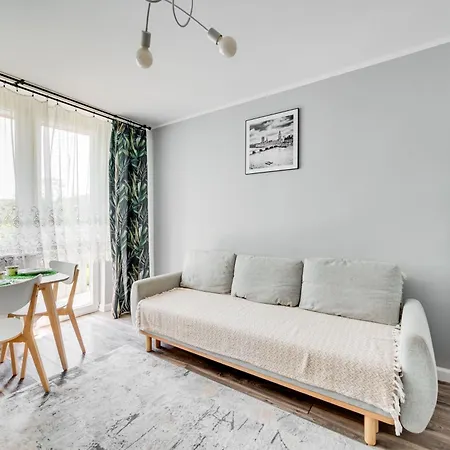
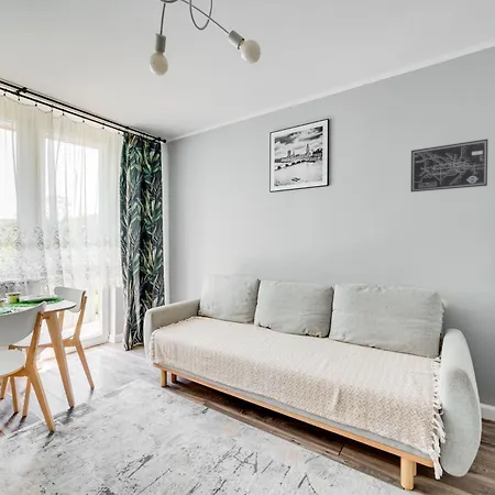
+ wall art [410,139,490,193]
